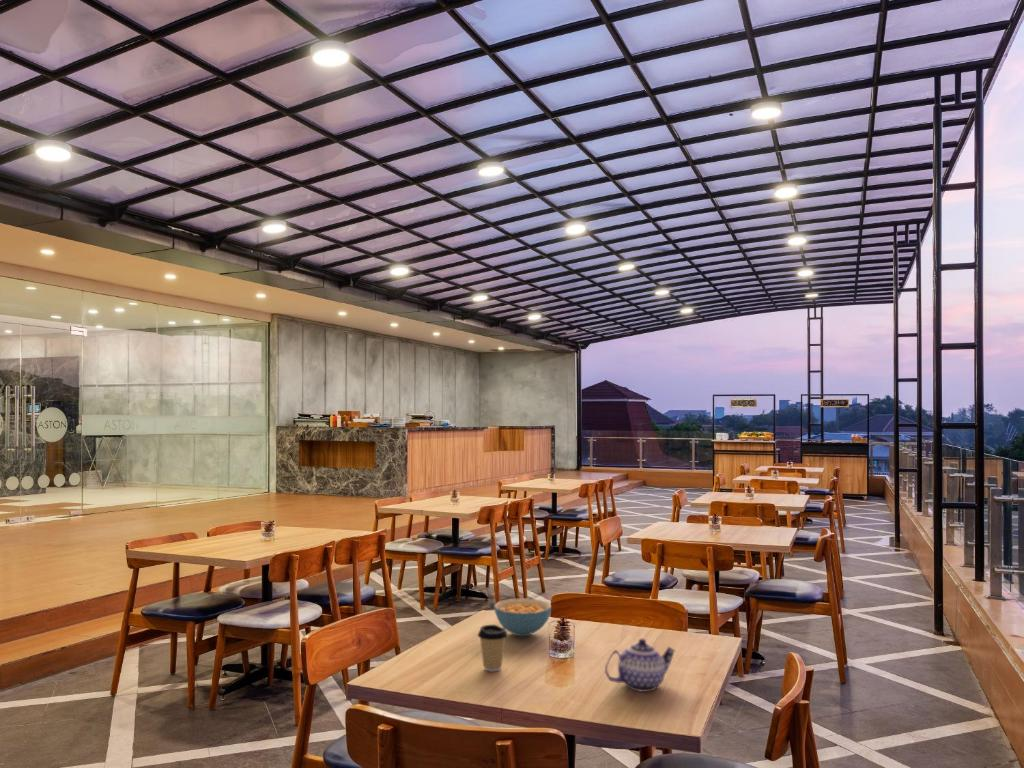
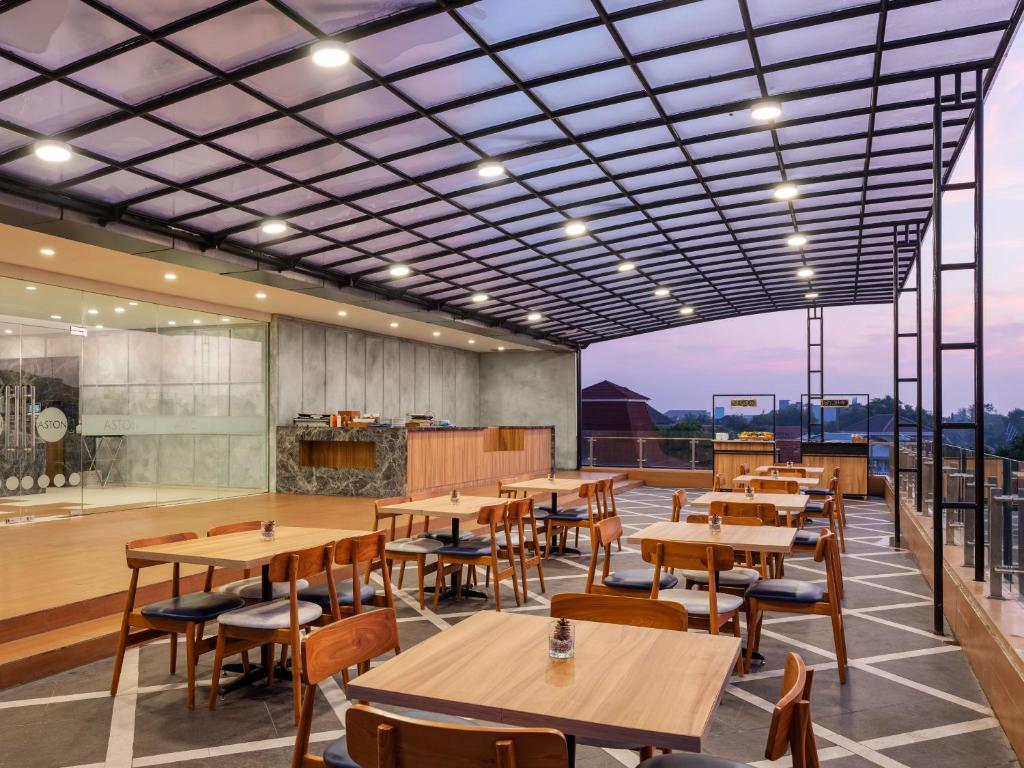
- cereal bowl [493,597,552,637]
- teapot [604,638,675,693]
- coffee cup [477,624,509,672]
